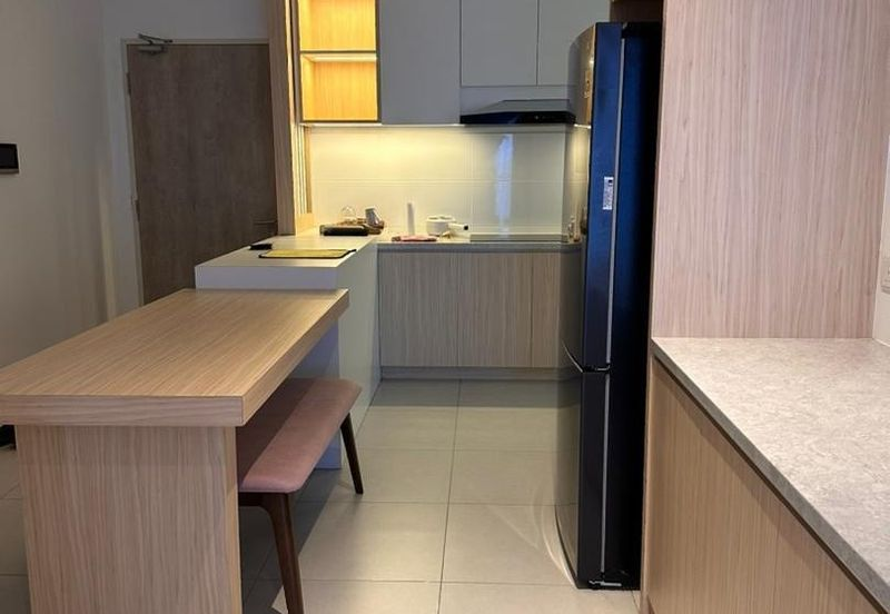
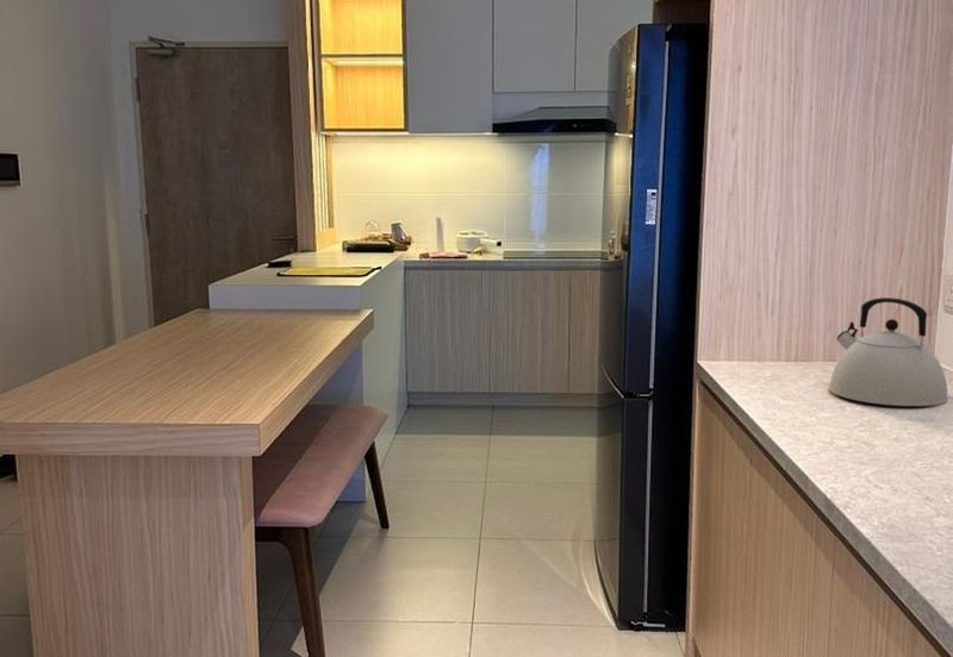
+ kettle [828,296,949,407]
